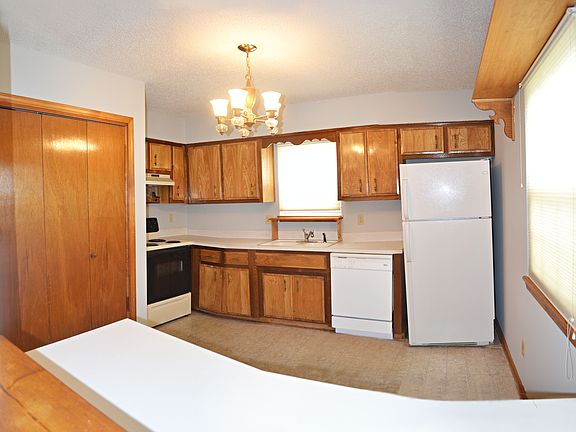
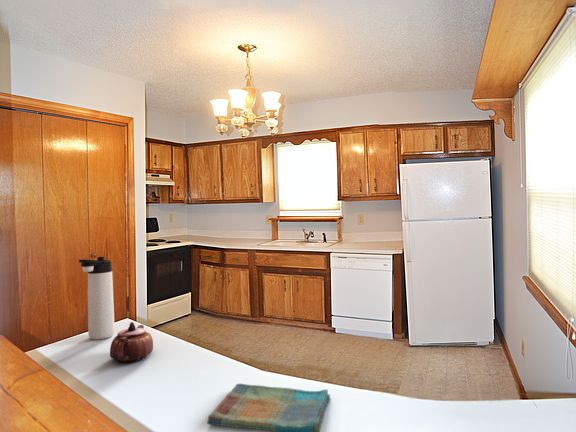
+ dish towel [206,383,331,432]
+ teapot [109,321,154,363]
+ thermos bottle [78,256,116,341]
